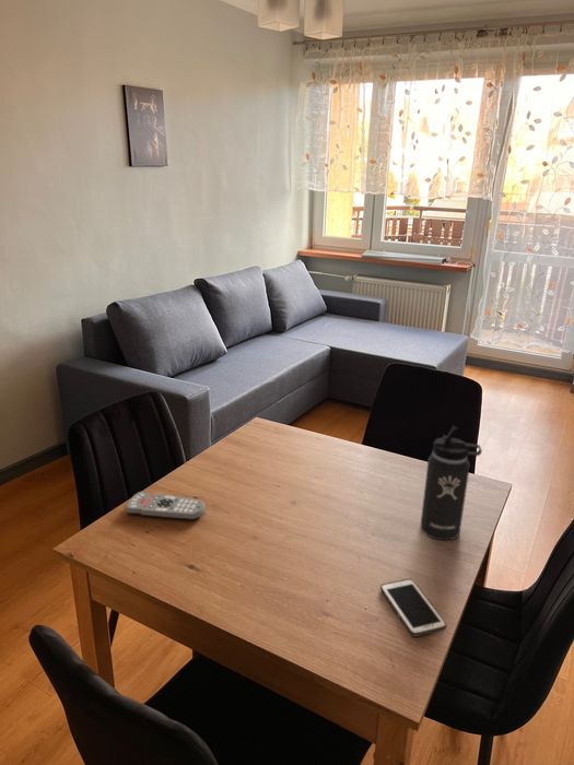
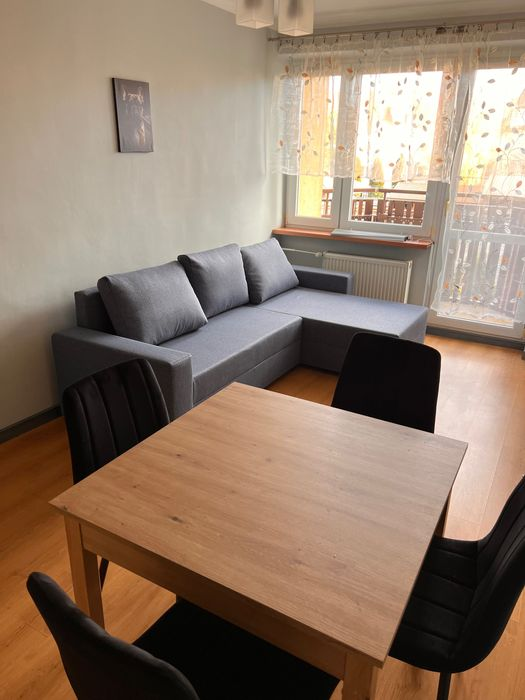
- remote control [125,491,206,521]
- cell phone [379,578,447,637]
- thermos bottle [420,425,483,542]
